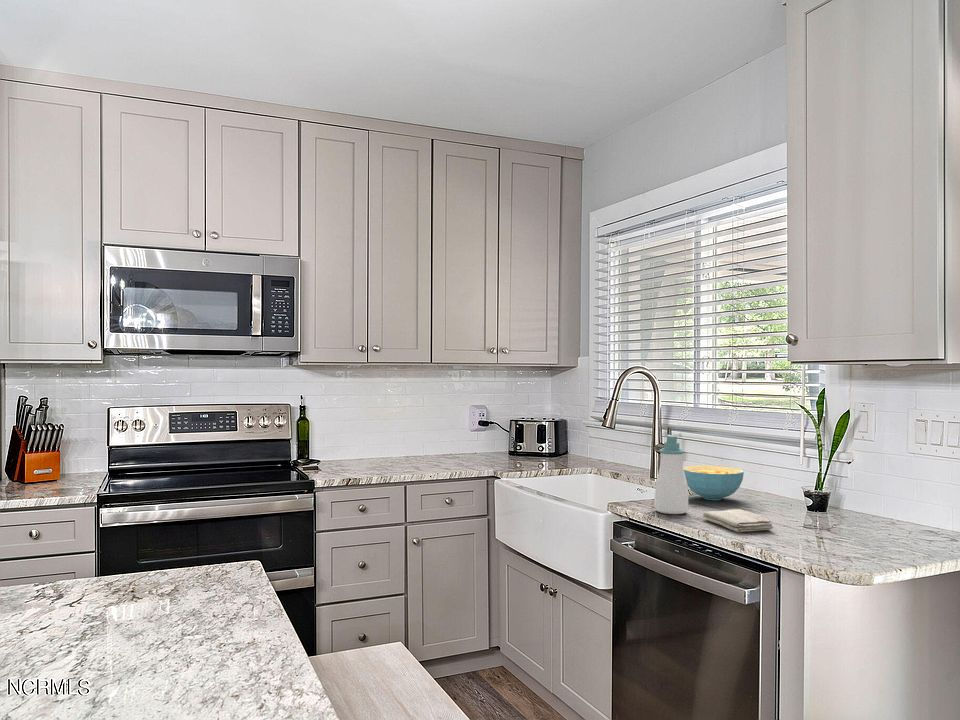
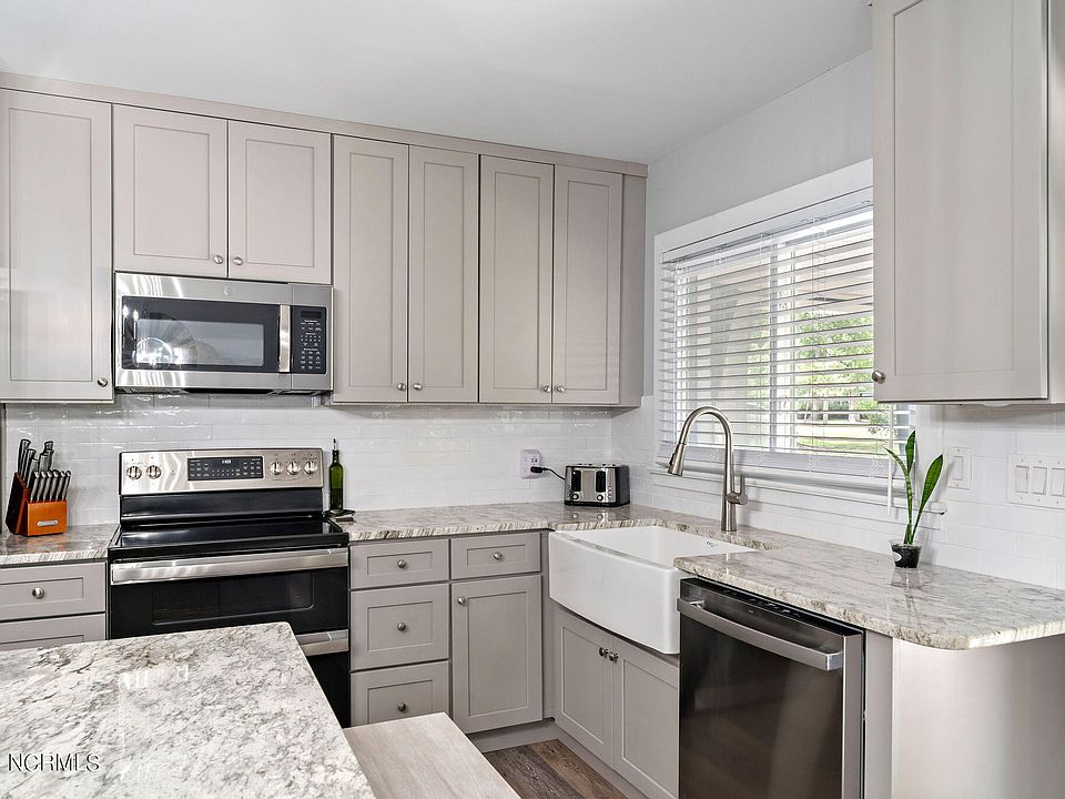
- cereal bowl [683,465,745,501]
- washcloth [702,508,774,533]
- soap bottle [654,434,689,515]
